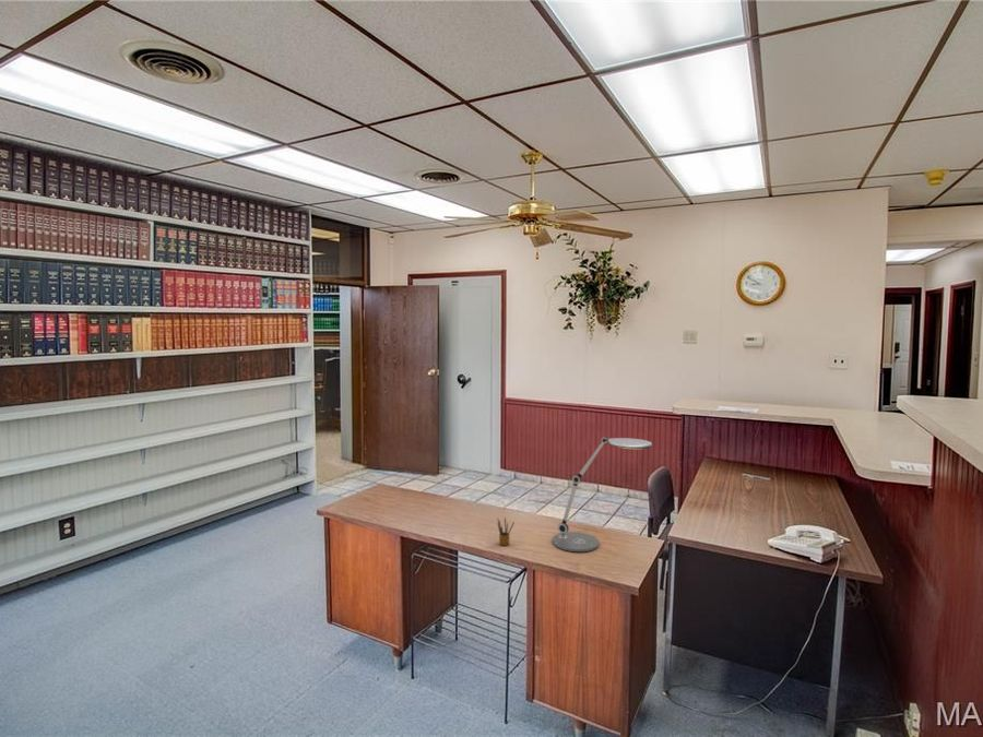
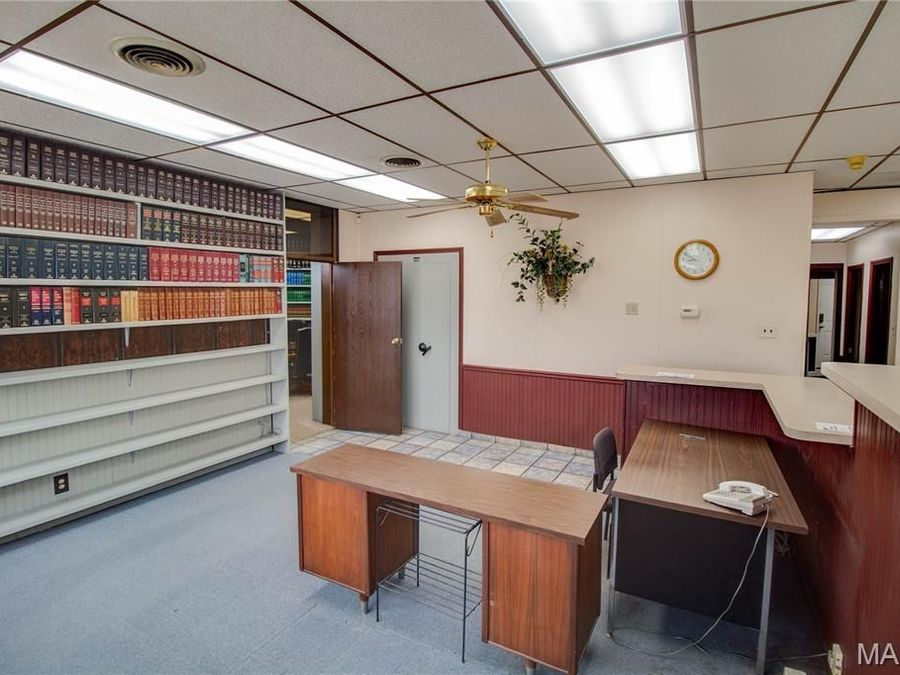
- desk lamp [552,436,653,552]
- pencil box [496,516,516,547]
